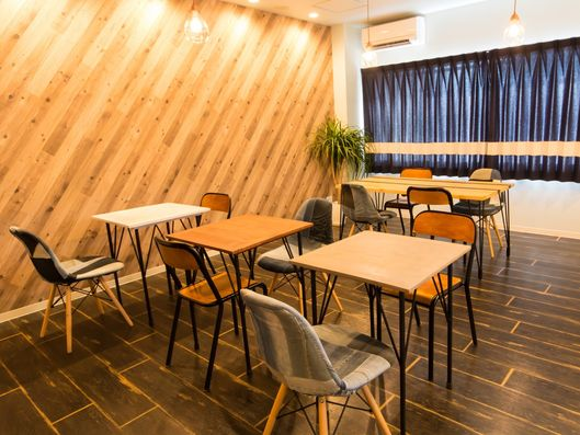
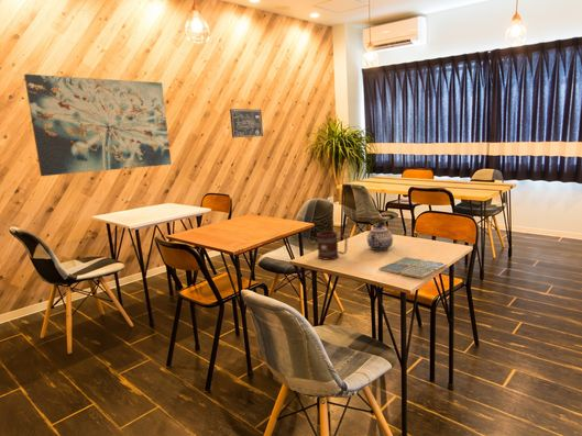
+ mug [316,230,349,260]
+ wall art [229,108,264,138]
+ wall art [23,74,173,177]
+ teapot [366,223,394,251]
+ drink coaster [377,256,448,279]
